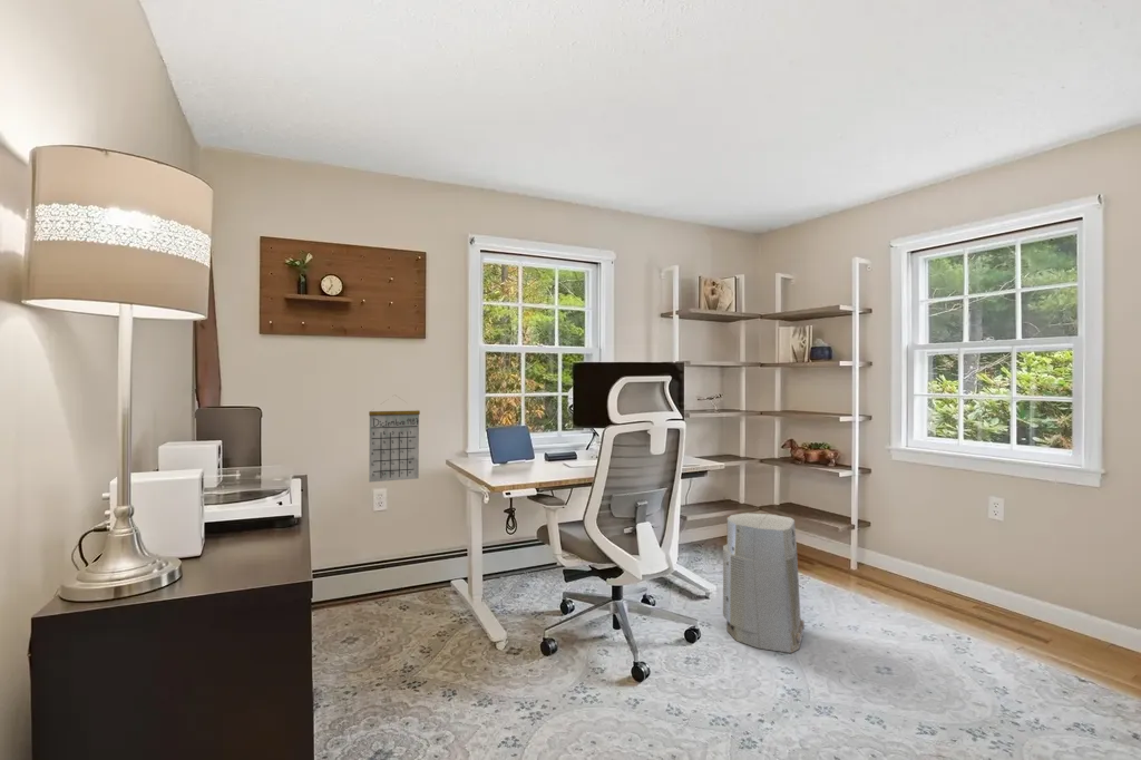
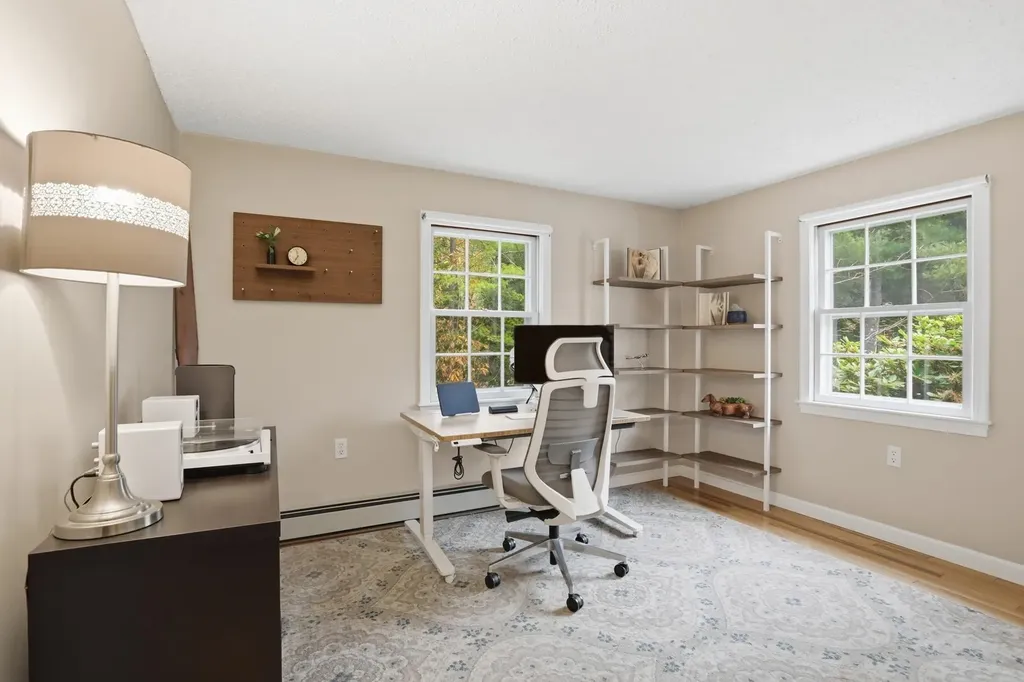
- calendar [368,393,421,484]
- air purifier [722,511,806,654]
